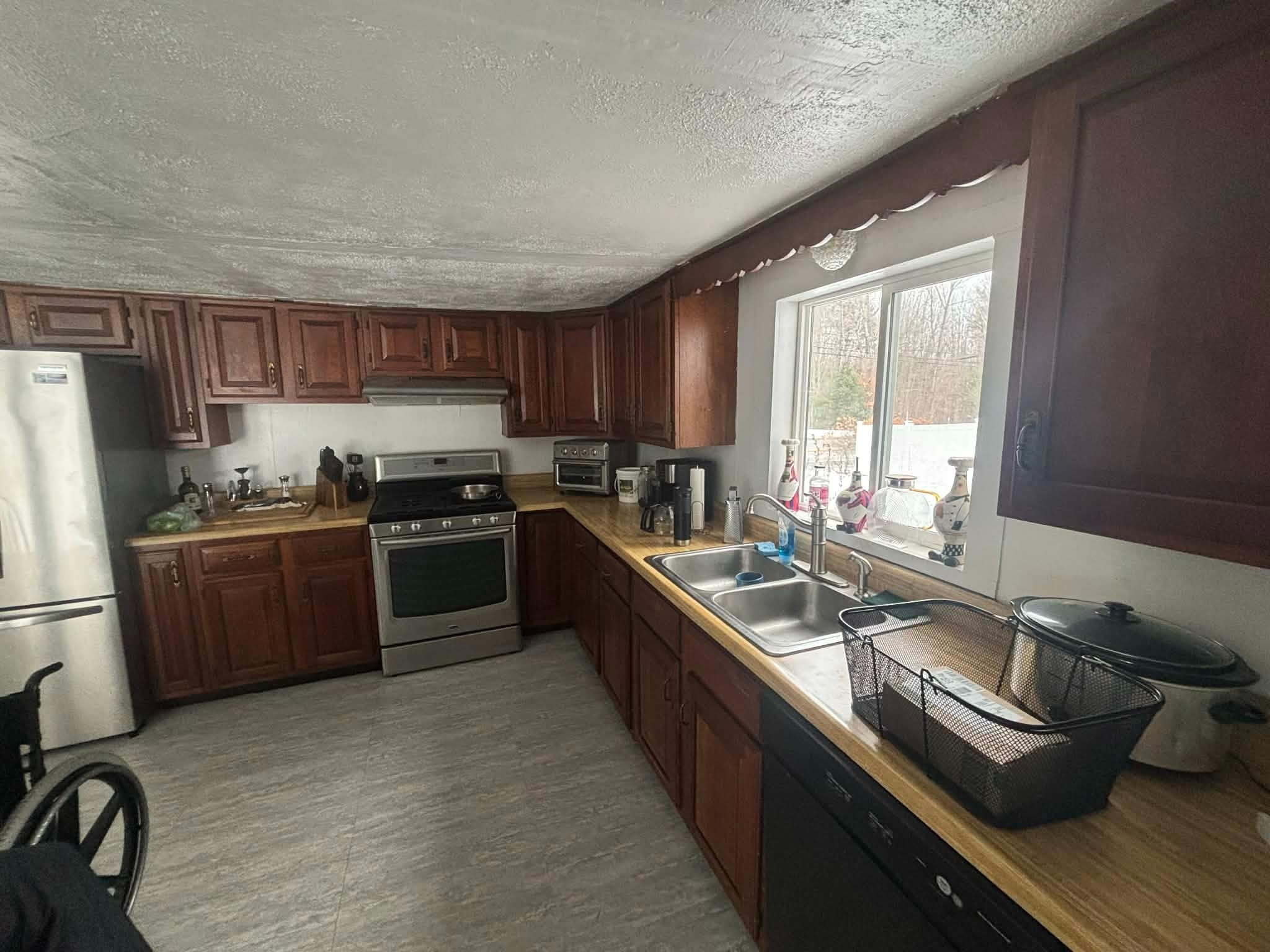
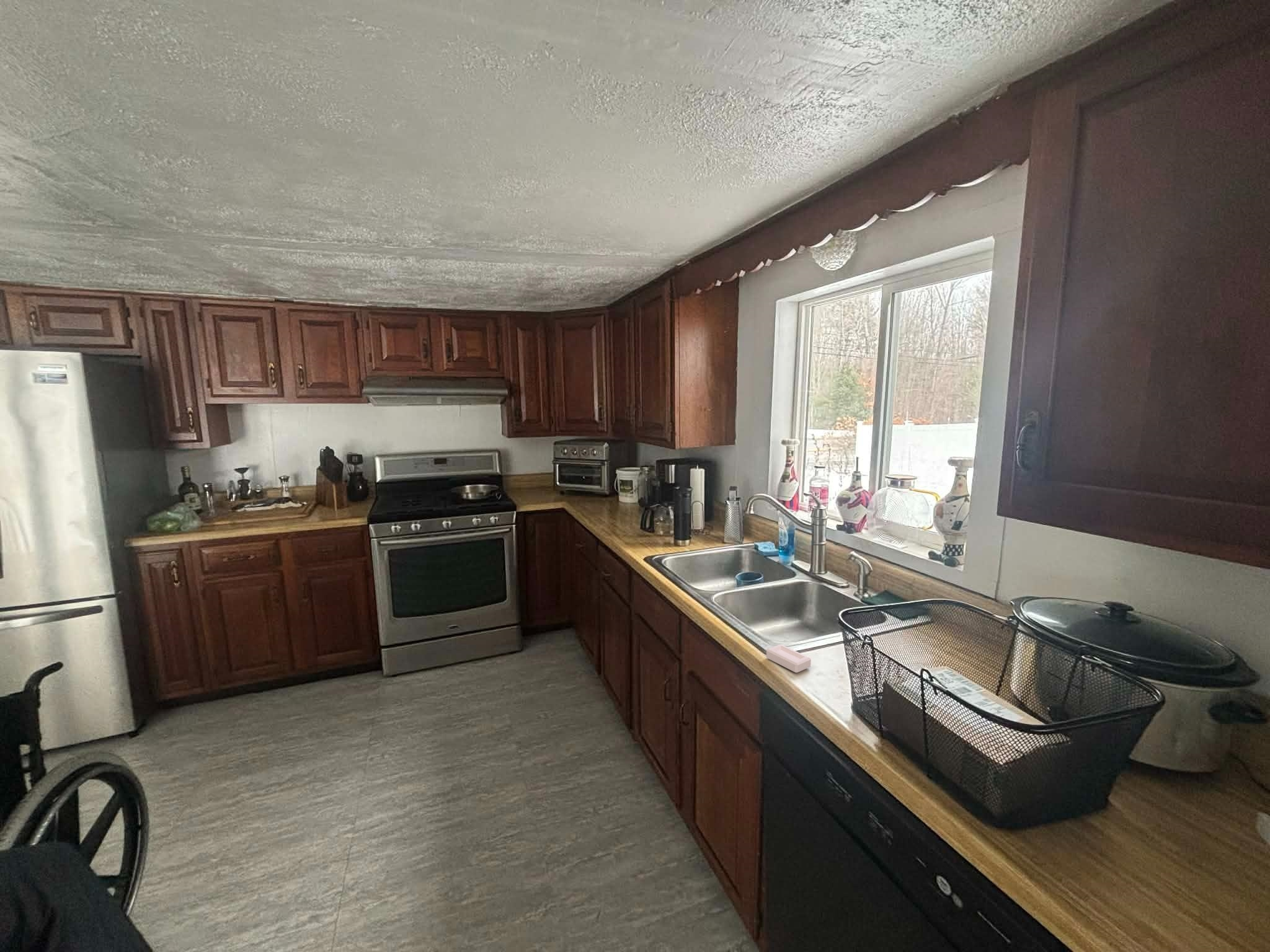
+ soap bar [766,643,812,673]
